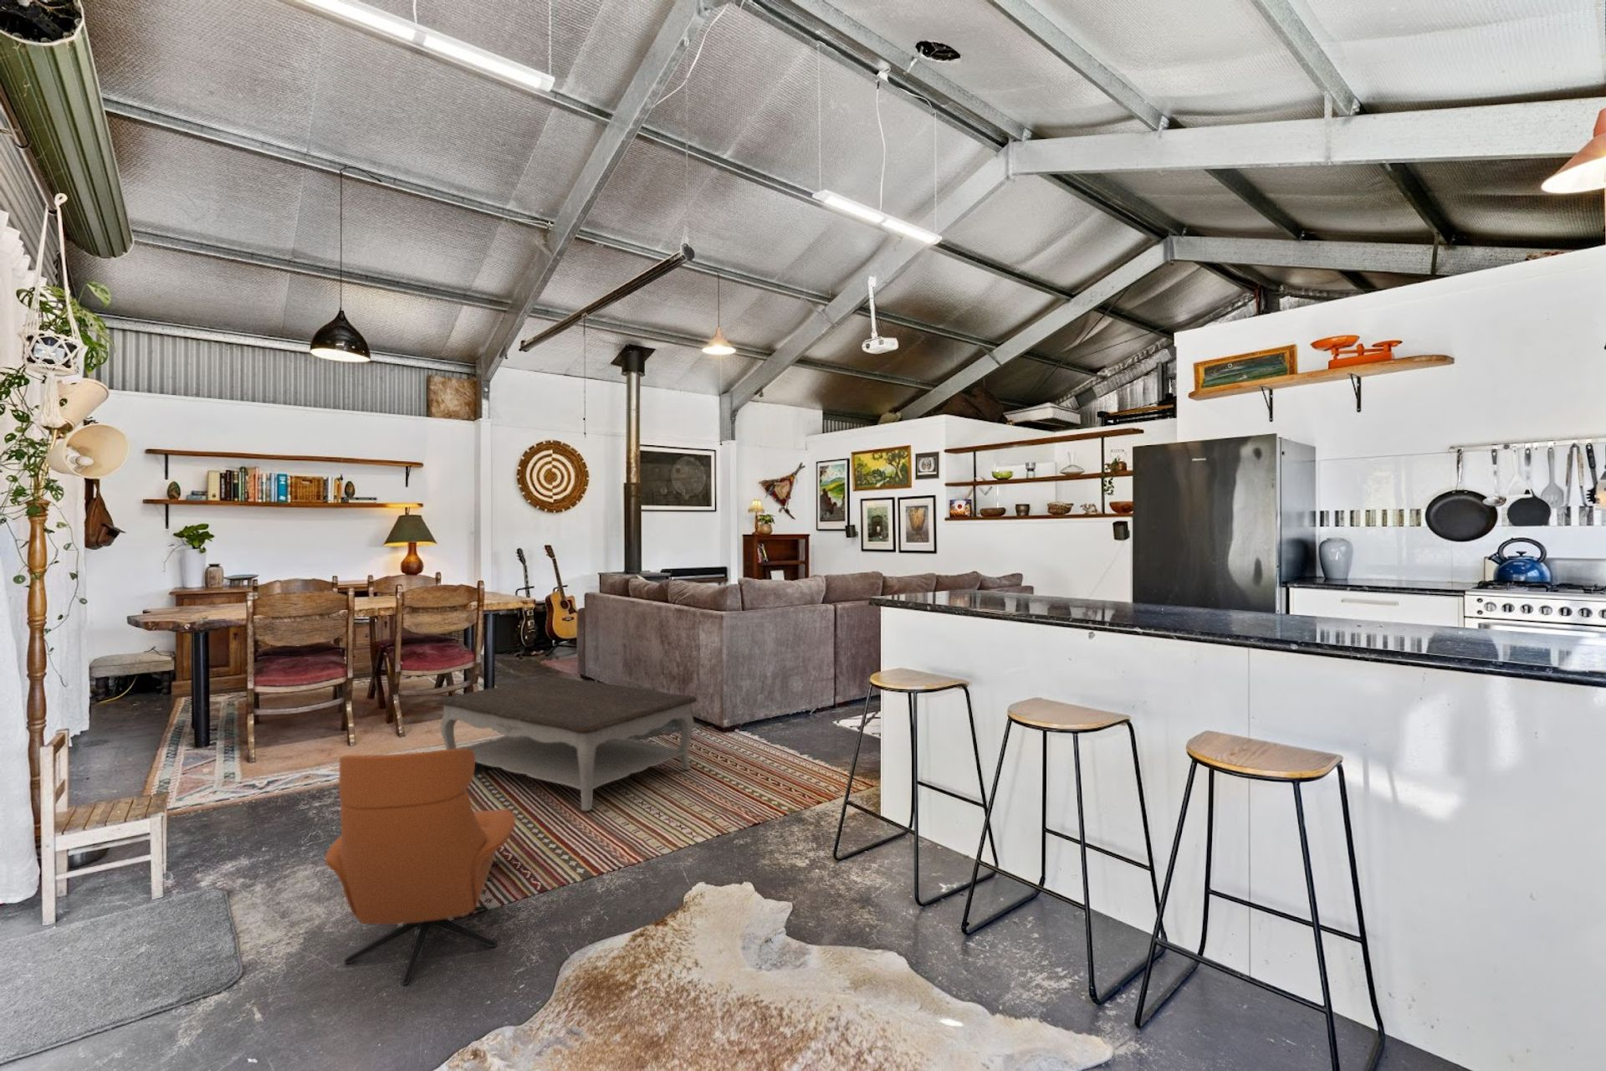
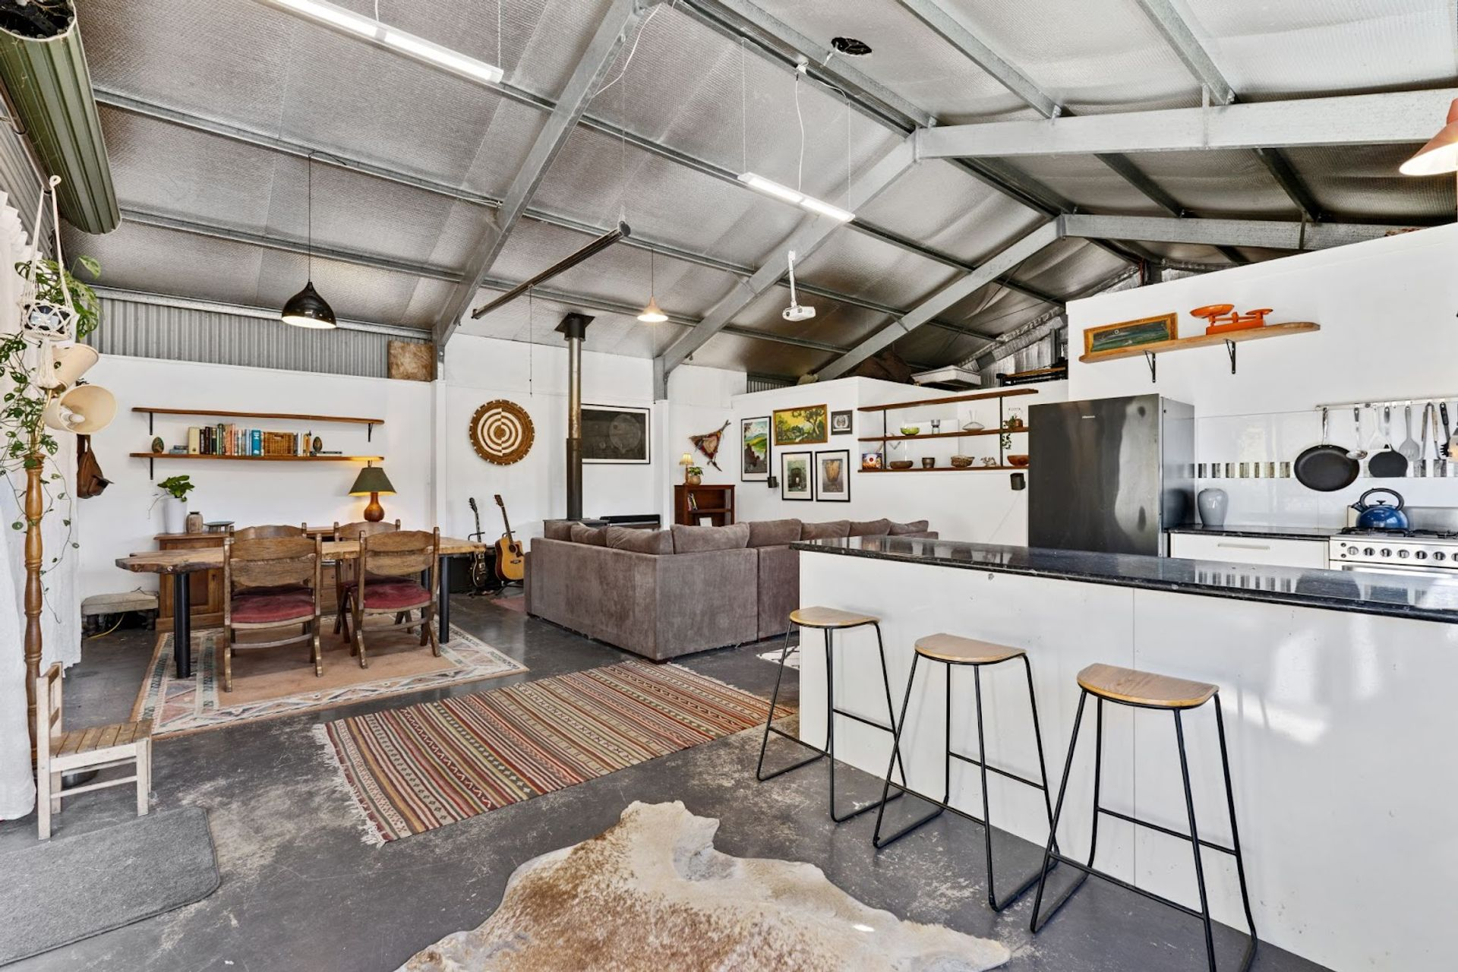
- armchair [325,748,516,986]
- coffee table [436,675,698,813]
